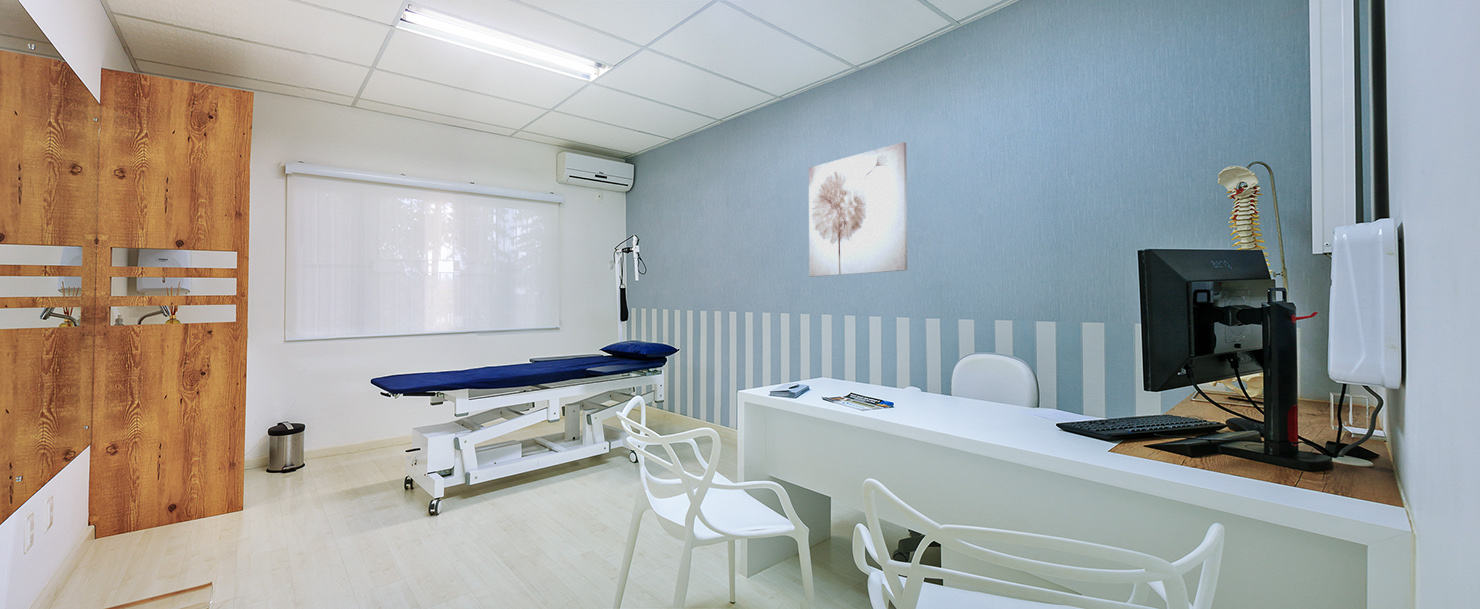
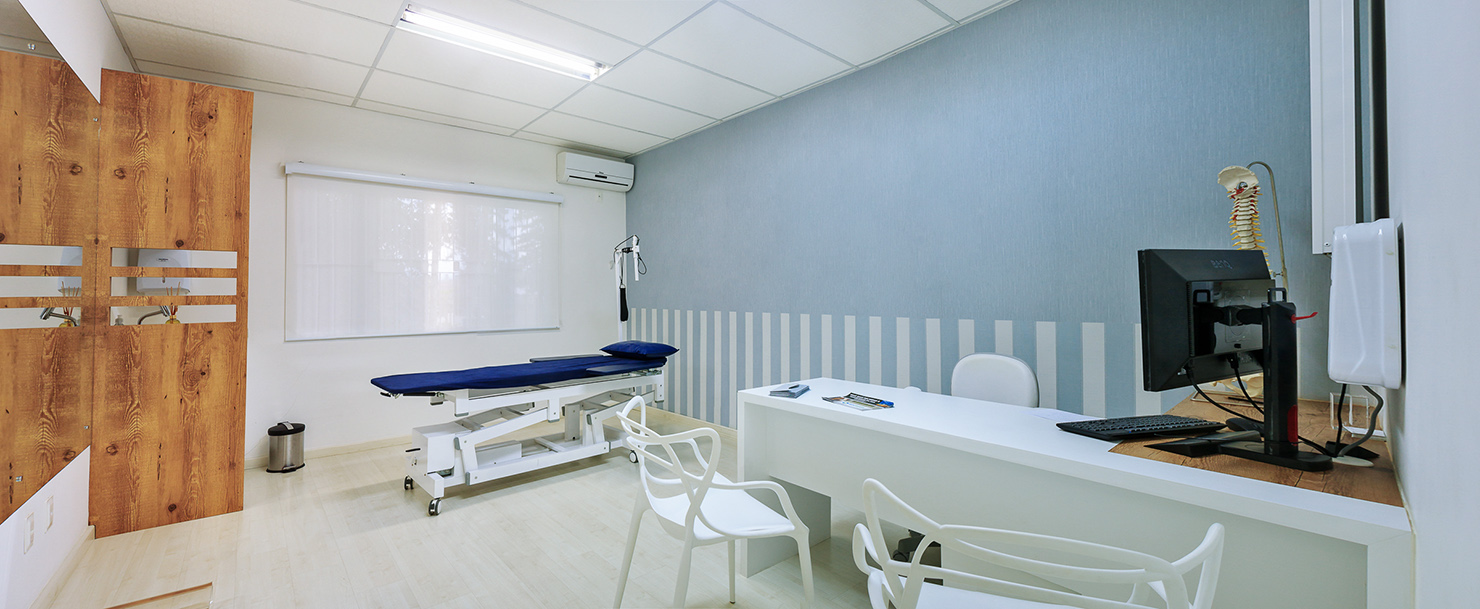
- wall art [808,141,908,278]
